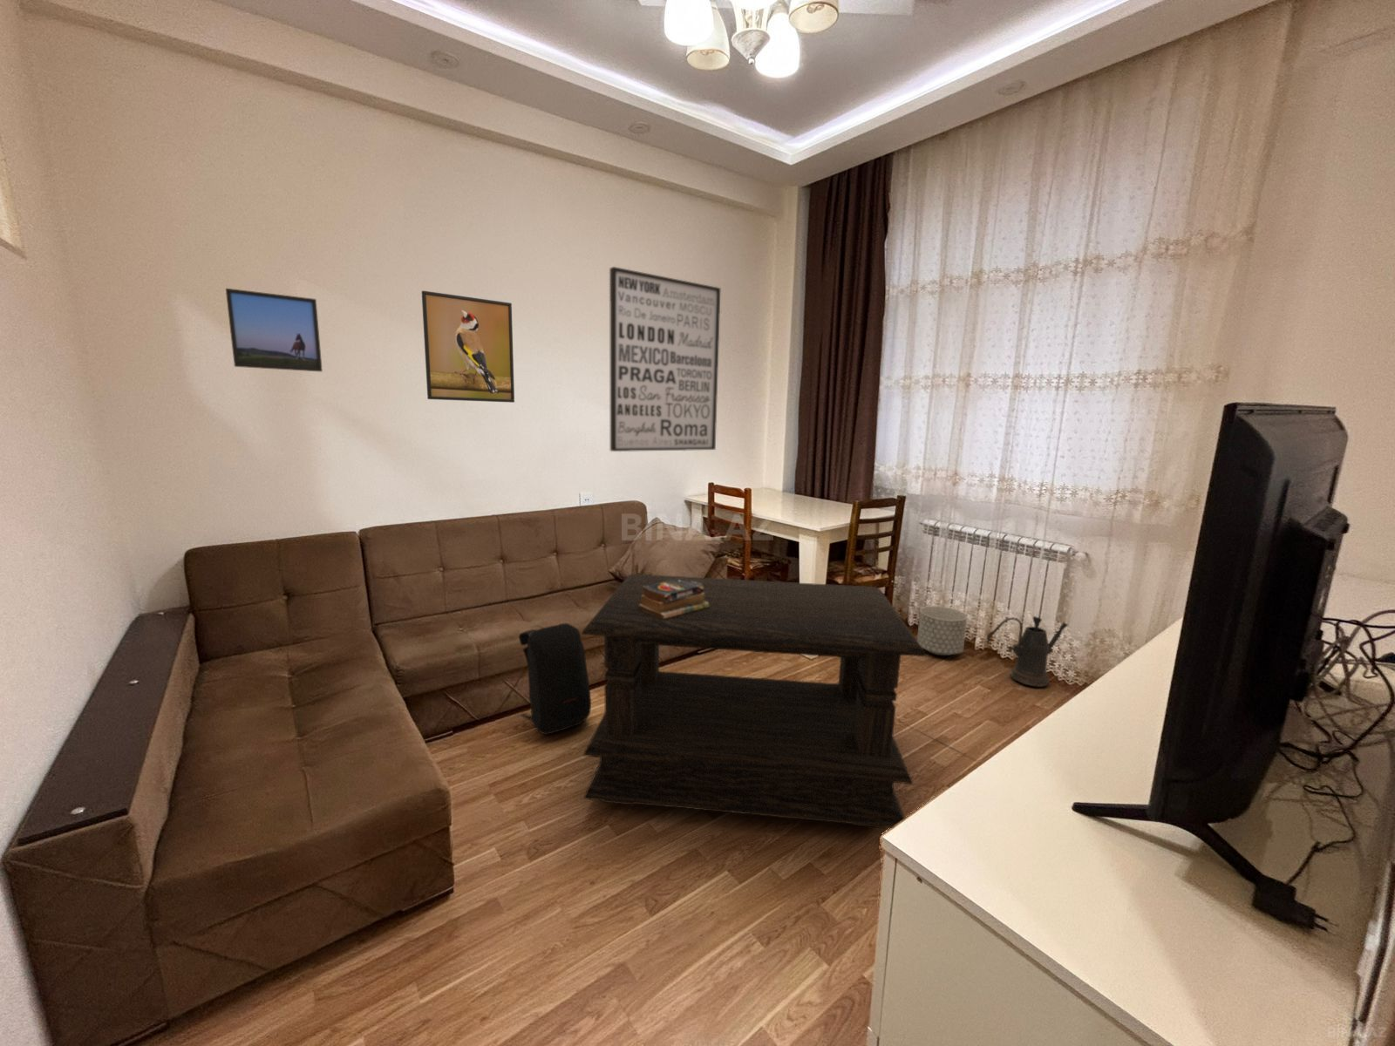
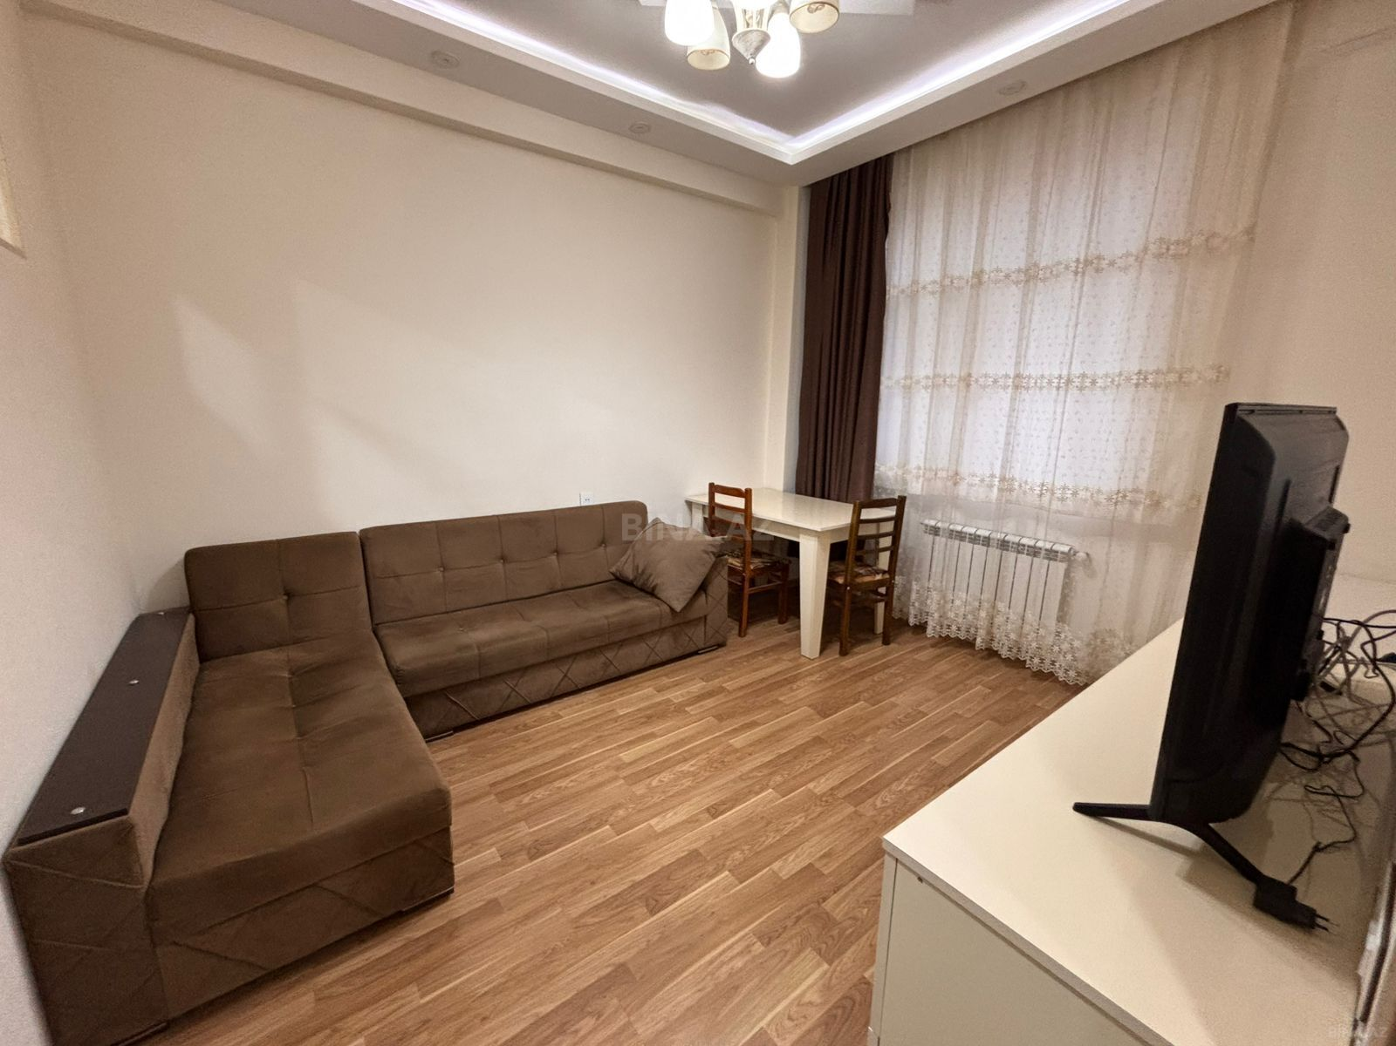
- books [639,578,708,619]
- watering can [986,615,1069,688]
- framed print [225,288,323,372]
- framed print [421,290,515,403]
- coffee table [581,572,927,828]
- planter [916,605,968,656]
- wall art [609,266,721,453]
- backpack [517,622,592,736]
